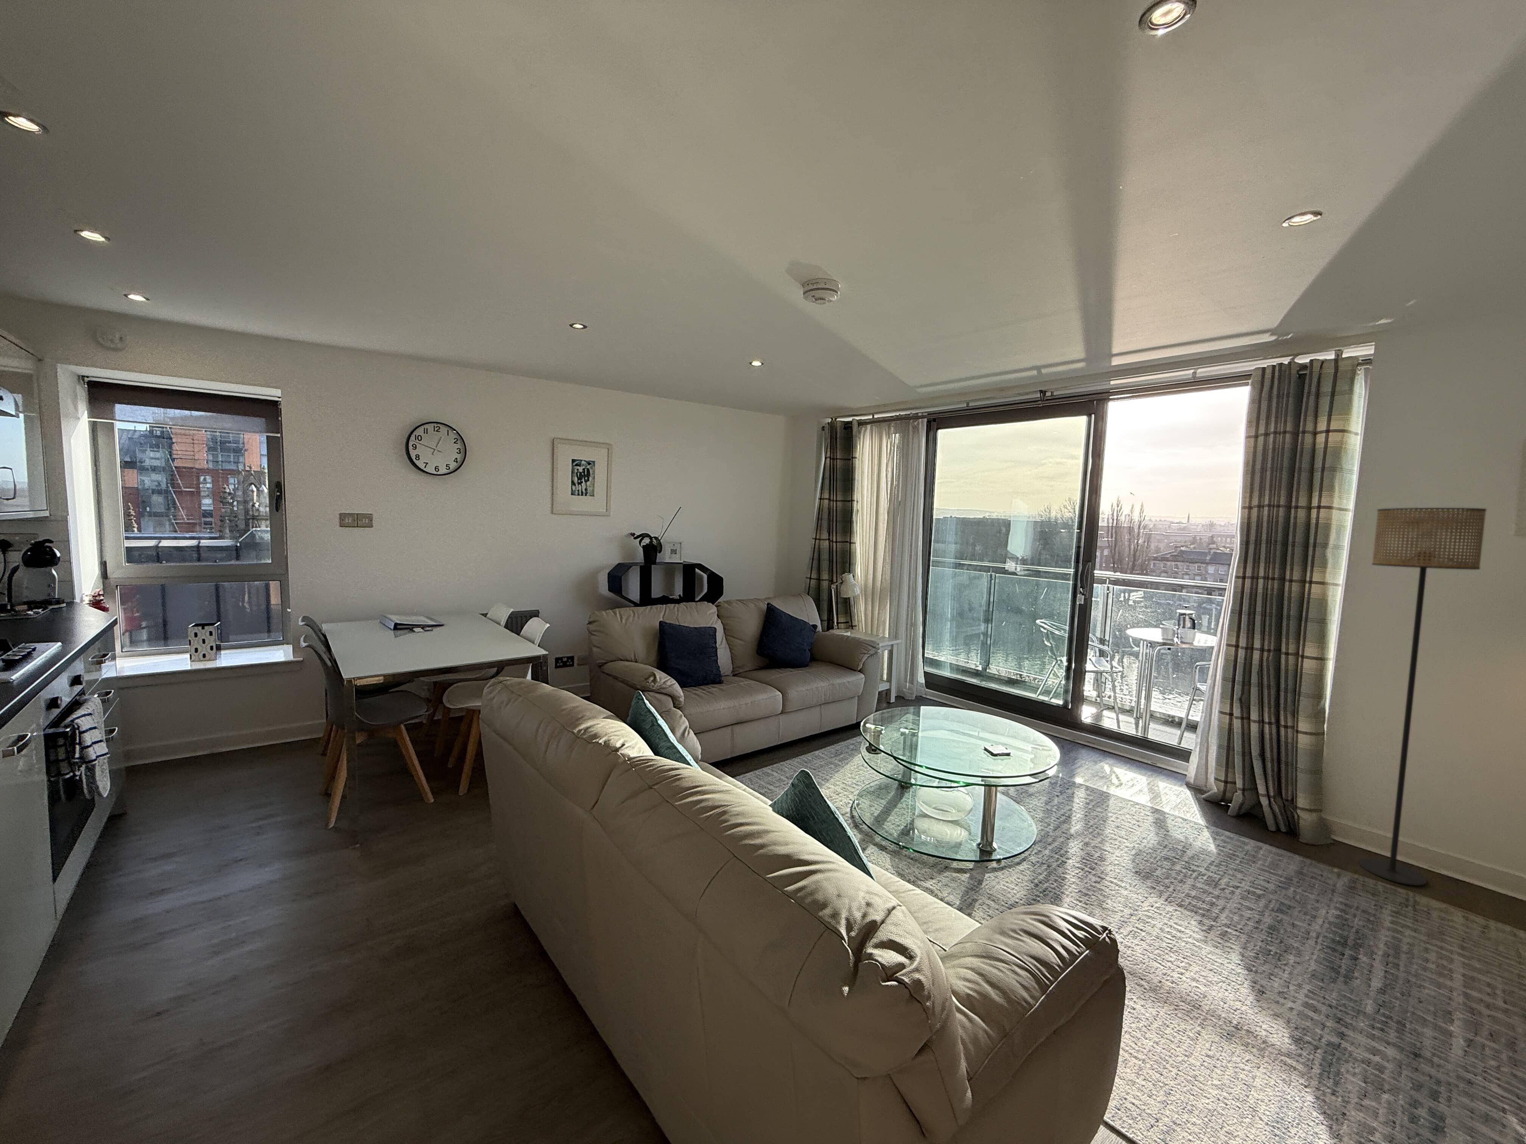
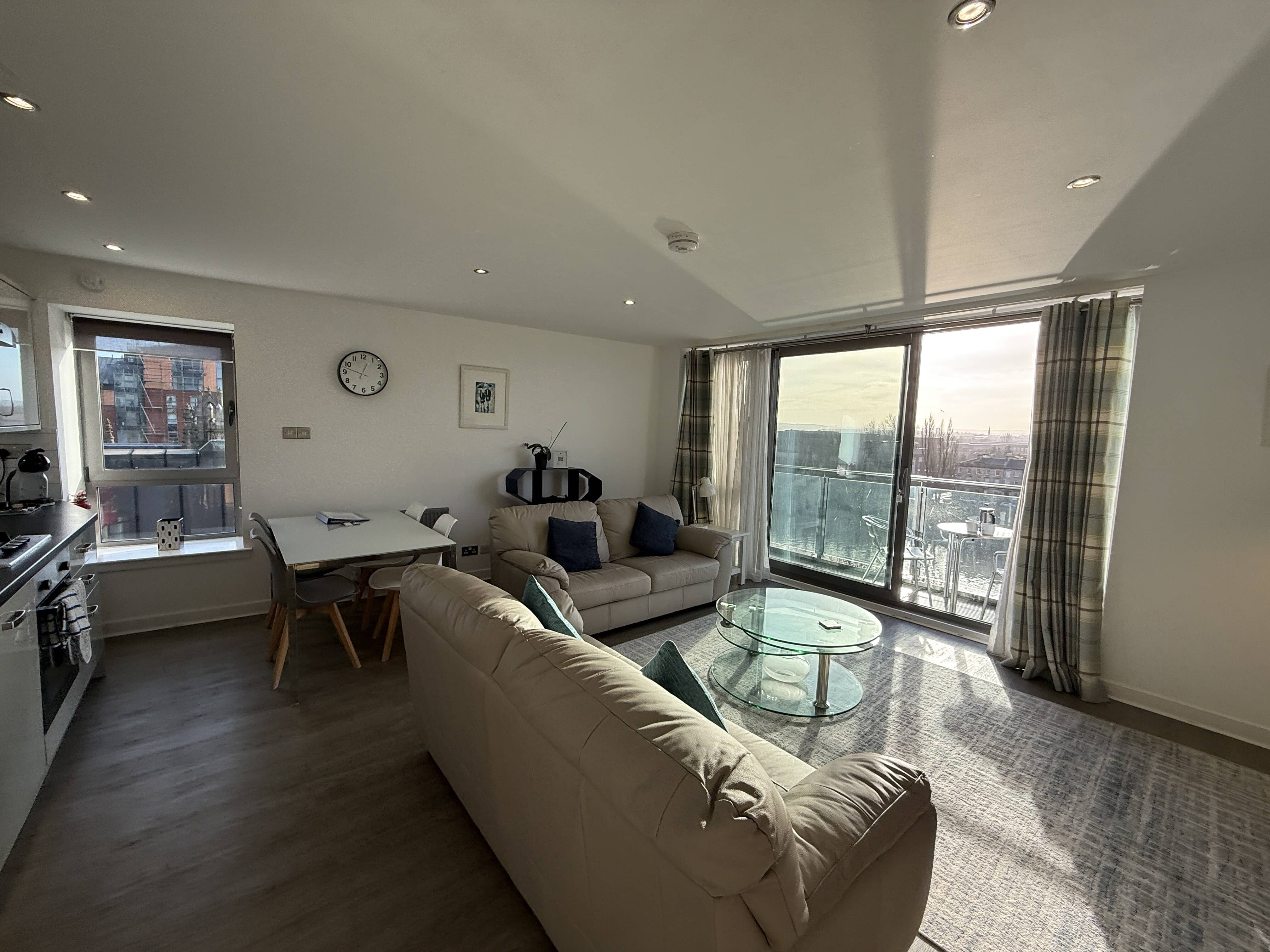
- floor lamp [1359,507,1488,886]
